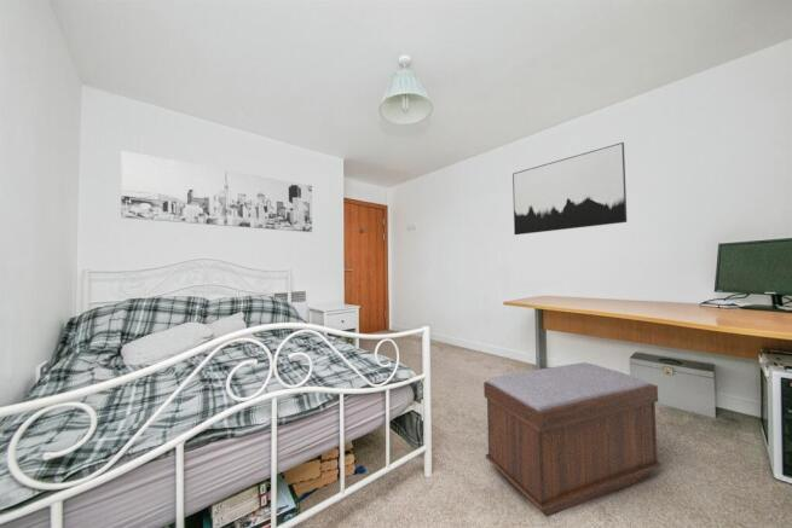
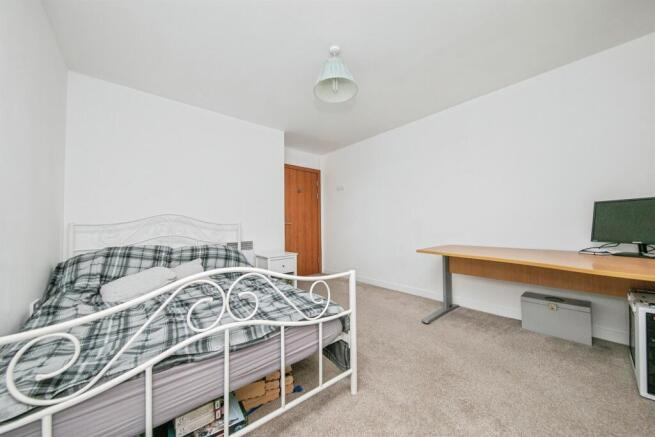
- bench [482,361,661,518]
- wall art [120,150,313,233]
- wall art [511,141,628,236]
